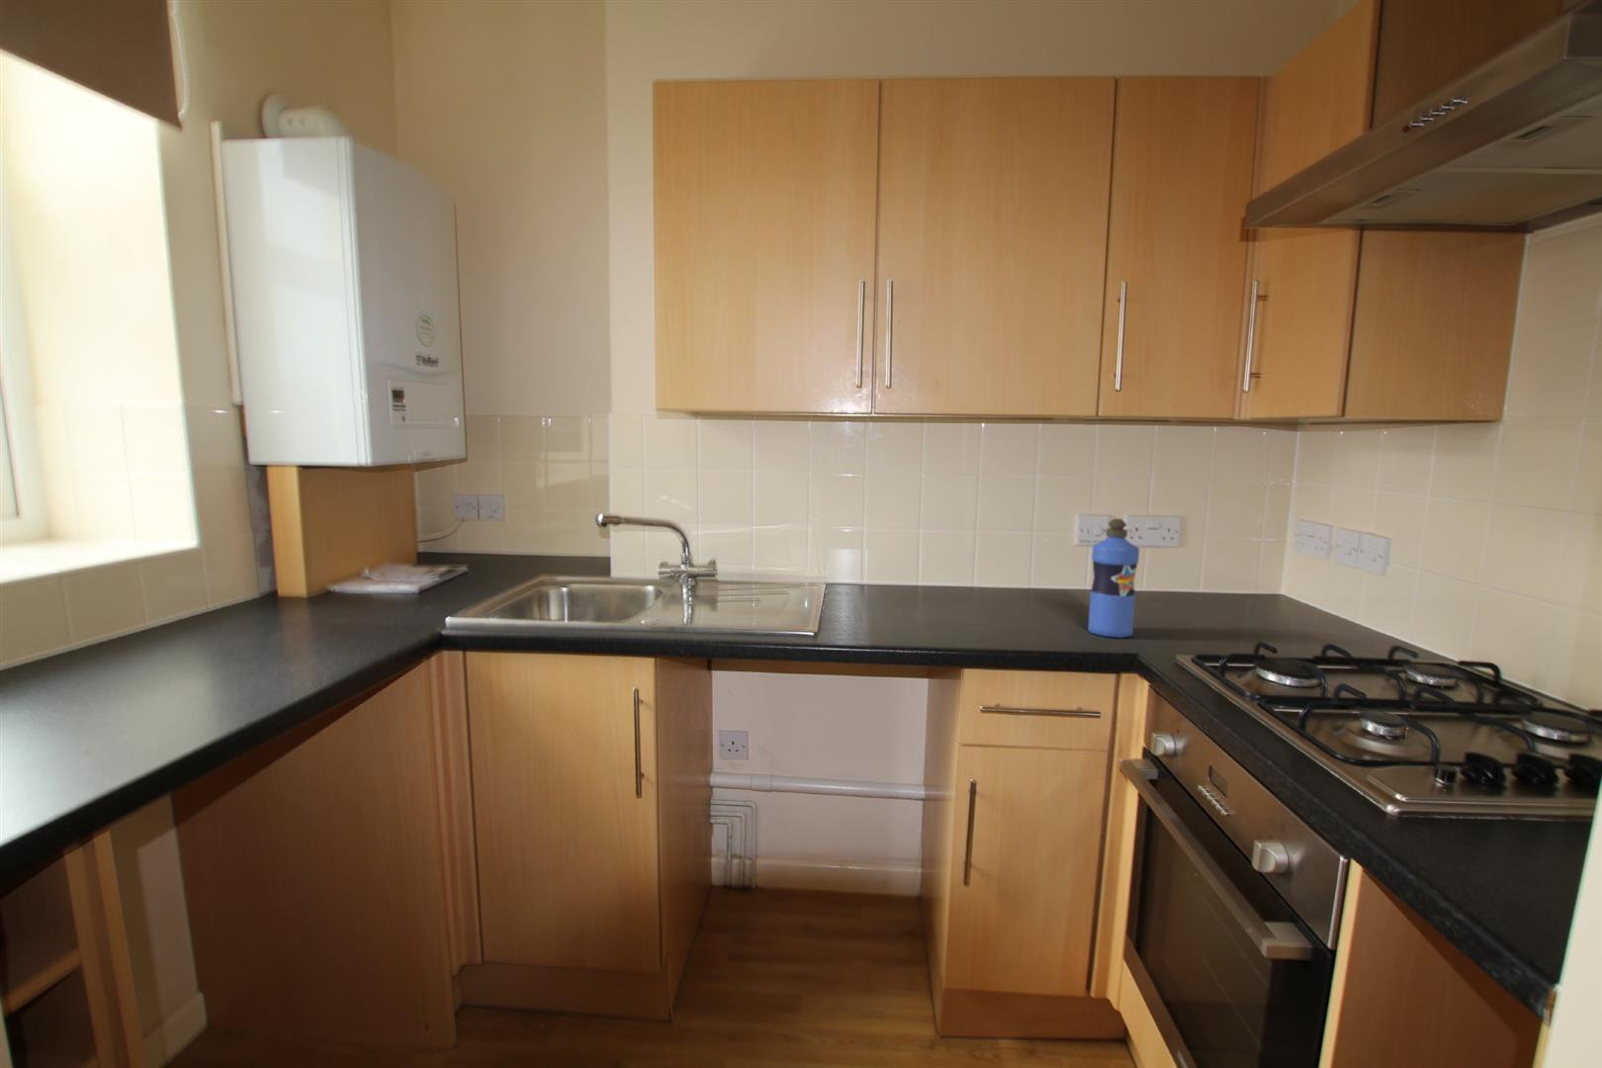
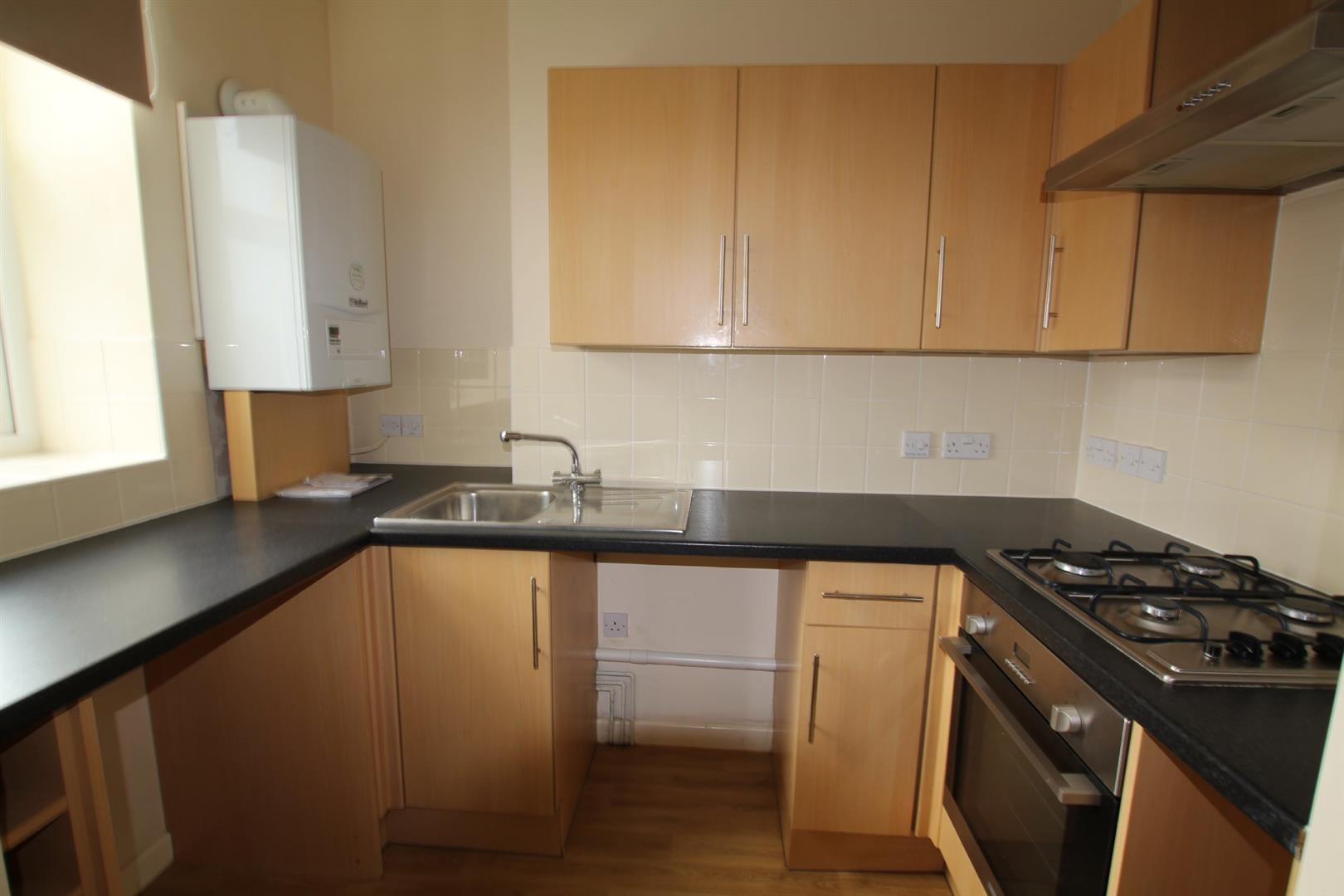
- water bottle [1087,519,1141,639]
